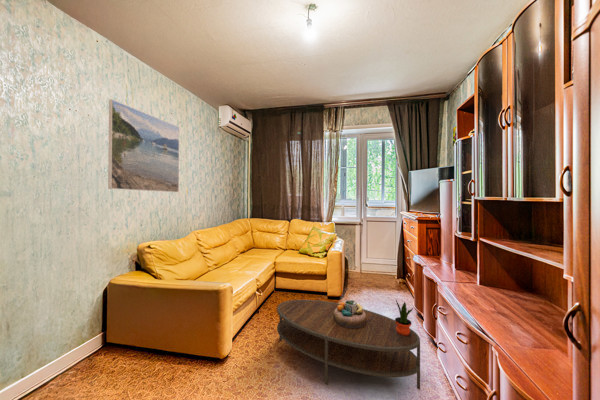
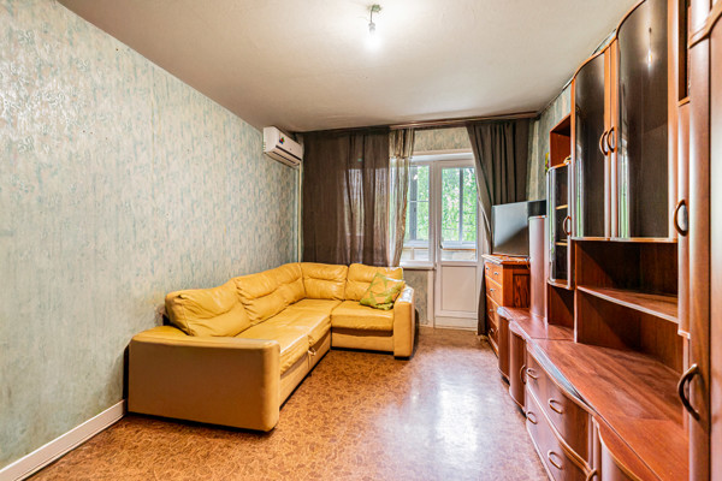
- coffee table [276,299,421,390]
- potted plant [394,299,414,336]
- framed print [107,98,180,193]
- decorative bowl [333,299,367,328]
